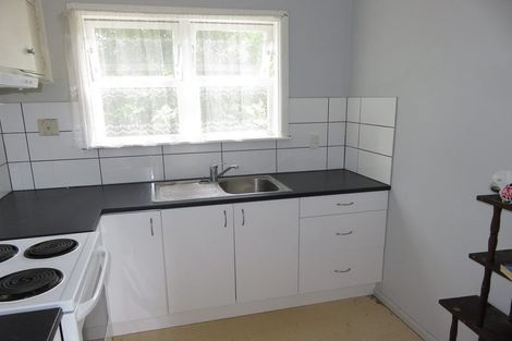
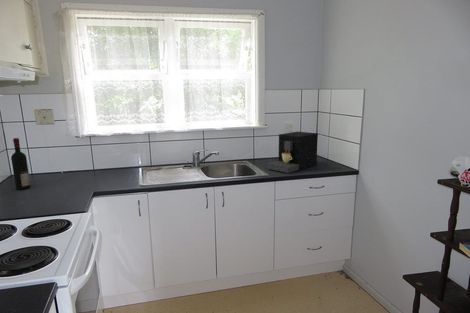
+ alcohol [10,137,32,191]
+ coffee maker [266,131,319,174]
